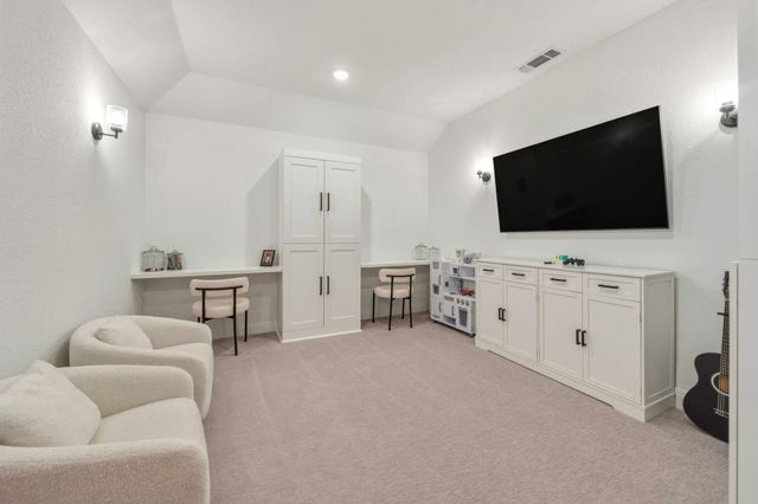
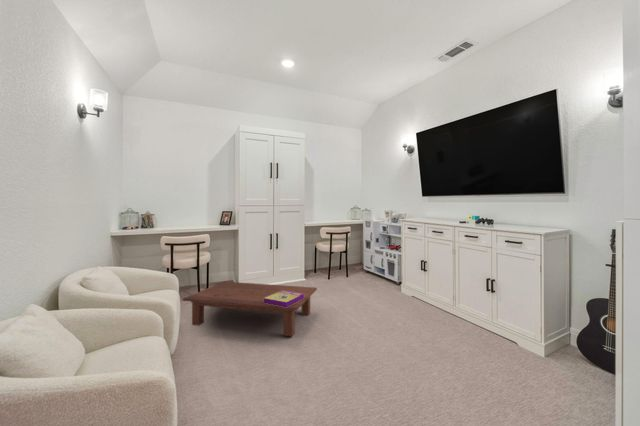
+ decorative box [264,291,304,307]
+ coffee table [182,280,318,337]
